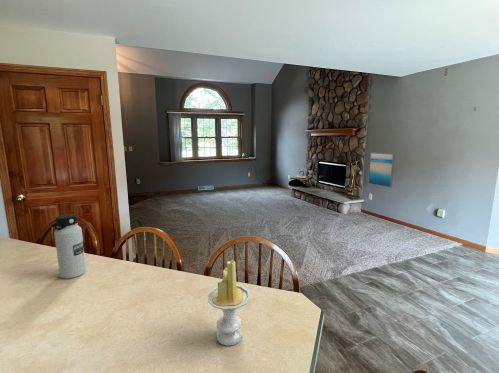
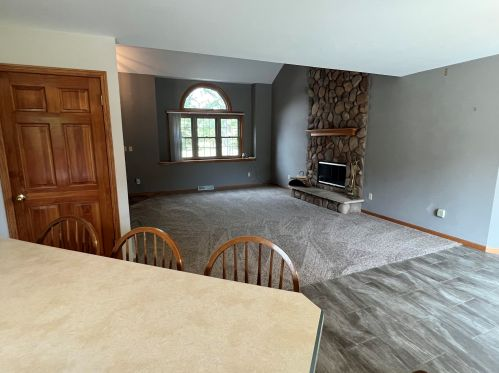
- wall art [367,152,396,188]
- water bottle [53,213,87,279]
- candle [207,259,251,347]
